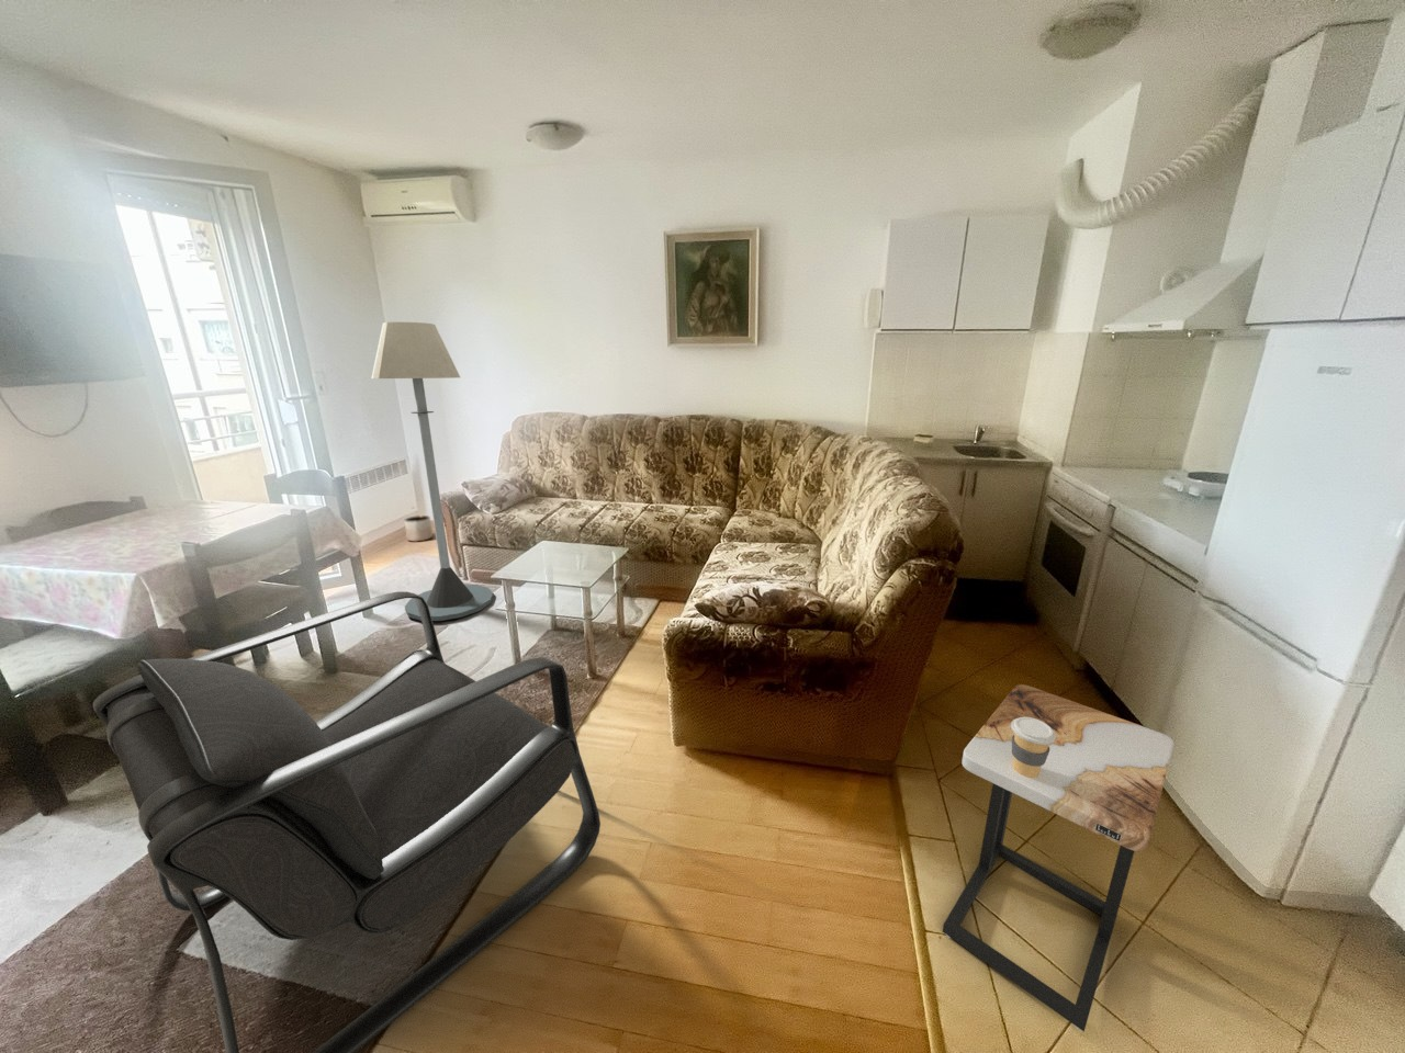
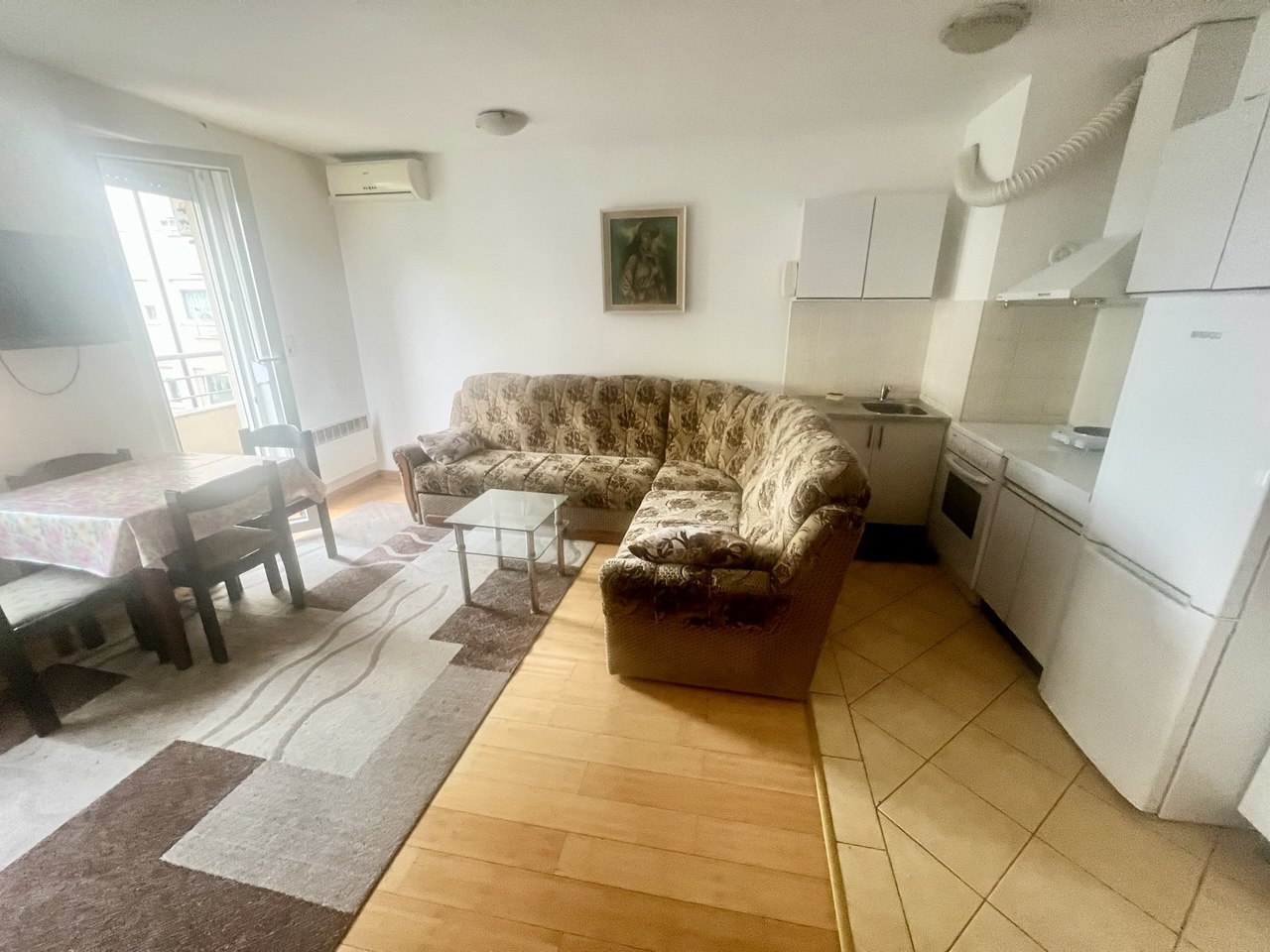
- planter [403,514,434,543]
- floor lamp [370,322,493,622]
- armchair [92,591,602,1053]
- coffee cup [1011,718,1055,778]
- side table [941,684,1175,1032]
